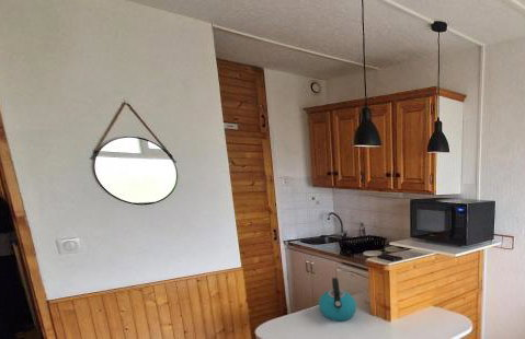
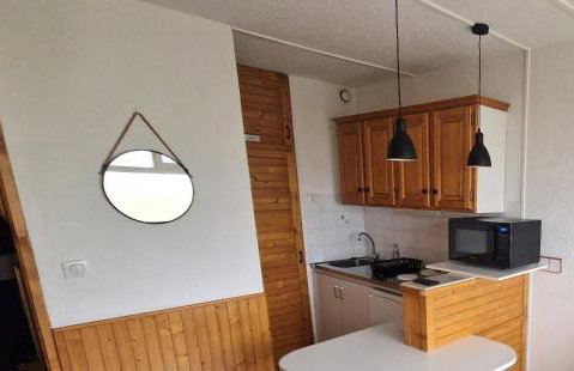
- kettle [318,277,357,322]
